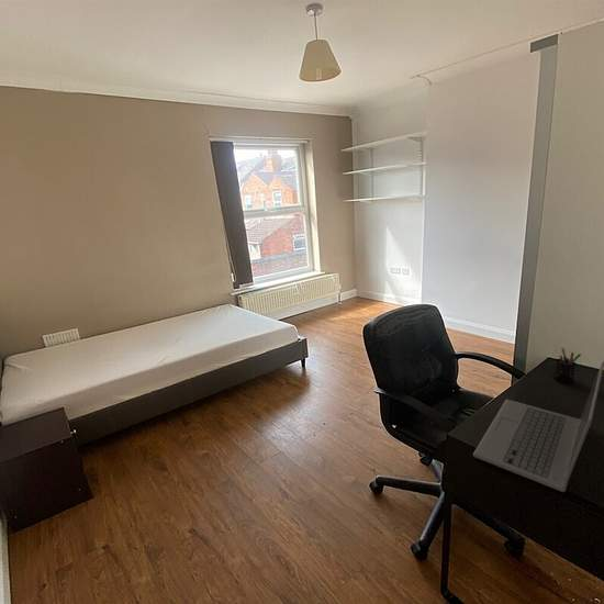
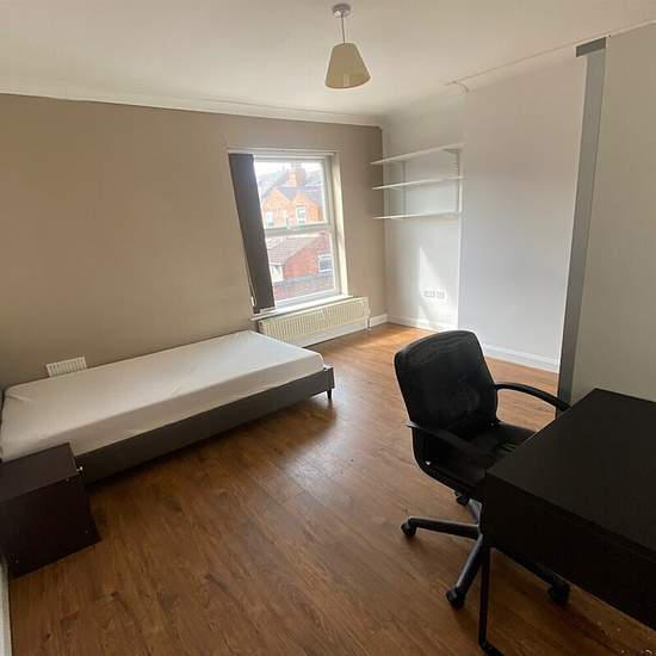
- laptop [472,360,604,493]
- pen holder [552,347,582,384]
